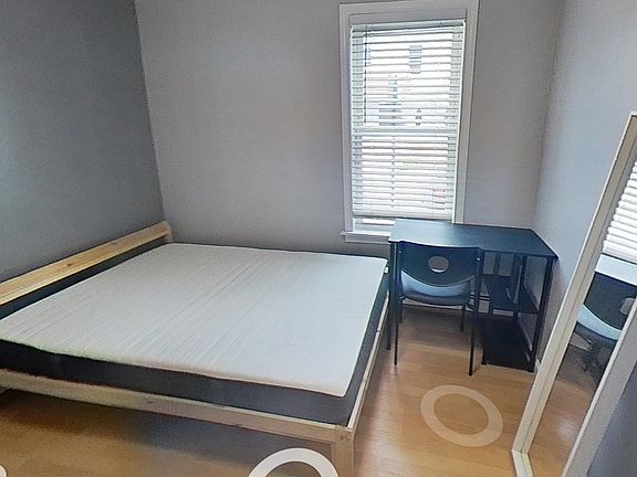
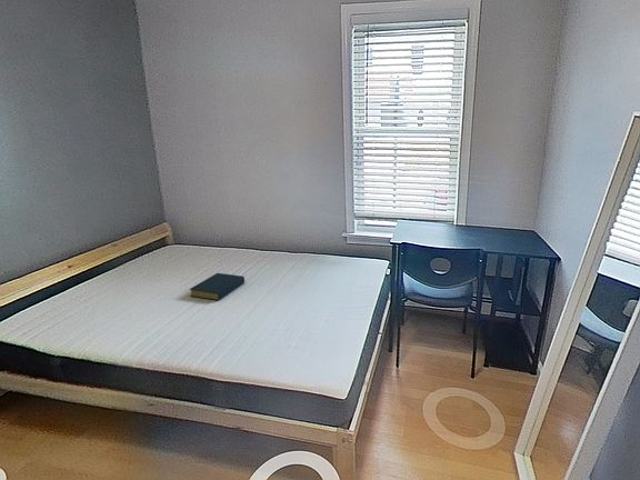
+ hardback book [188,272,246,301]
